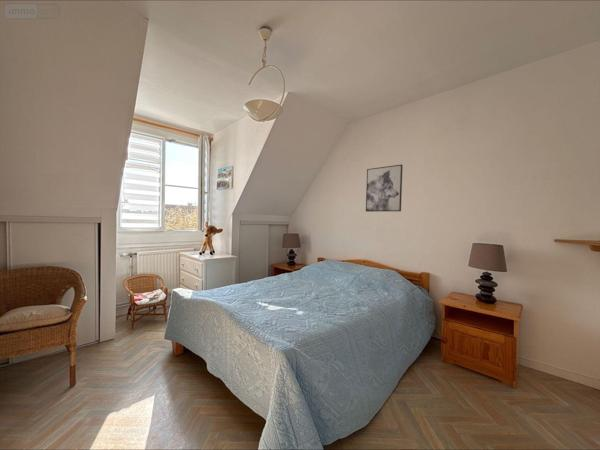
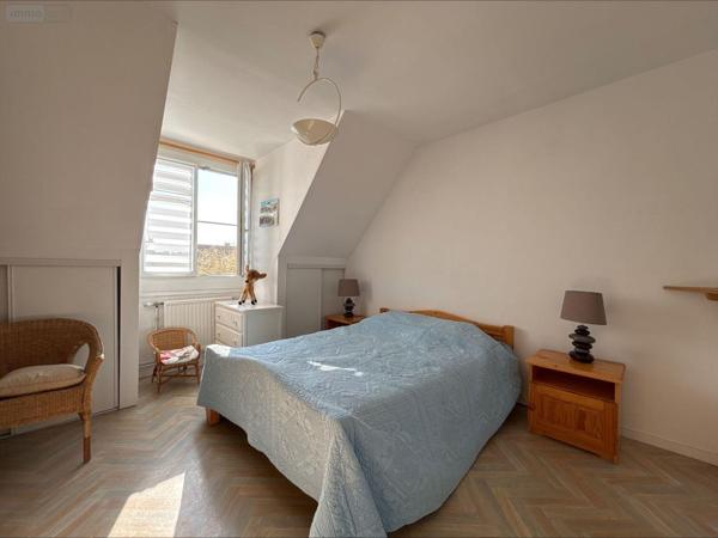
- wall art [365,163,404,213]
